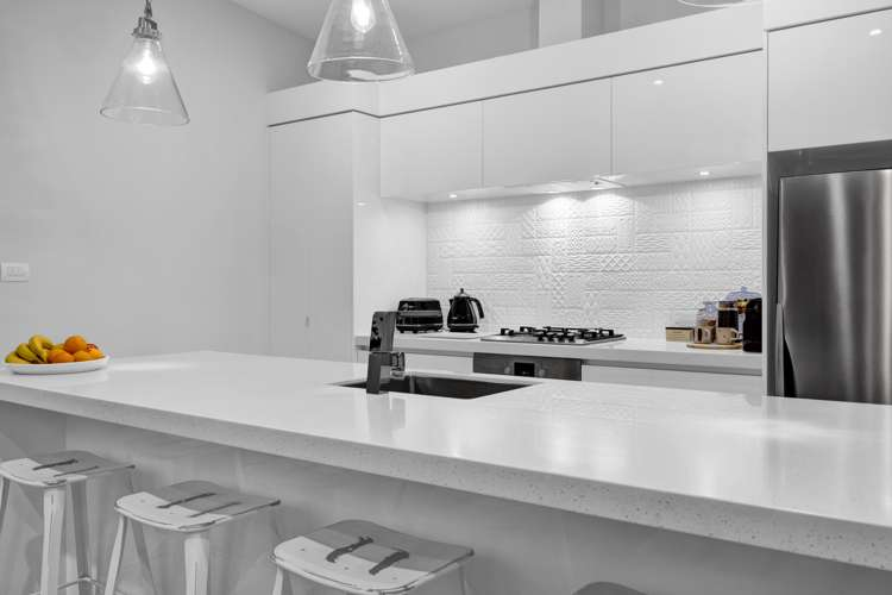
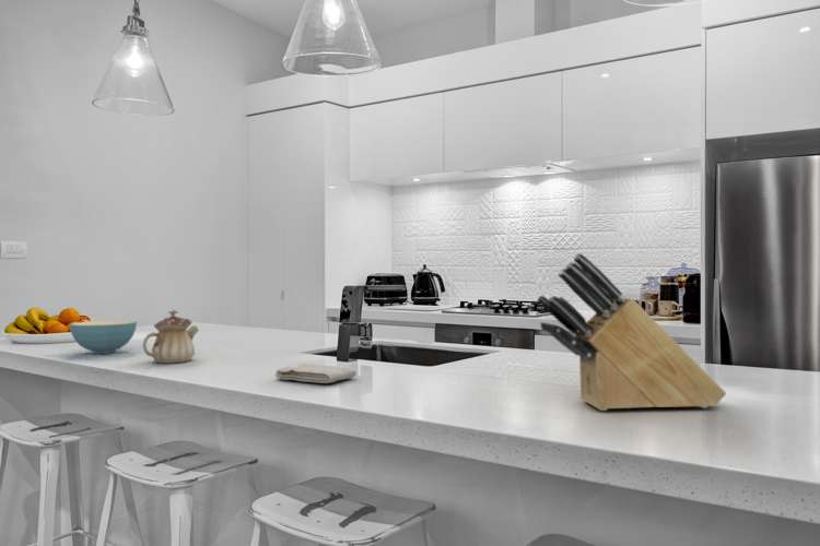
+ cereal bowl [69,320,138,355]
+ knife block [536,252,727,412]
+ washcloth [274,363,358,384]
+ teapot [142,309,200,365]
